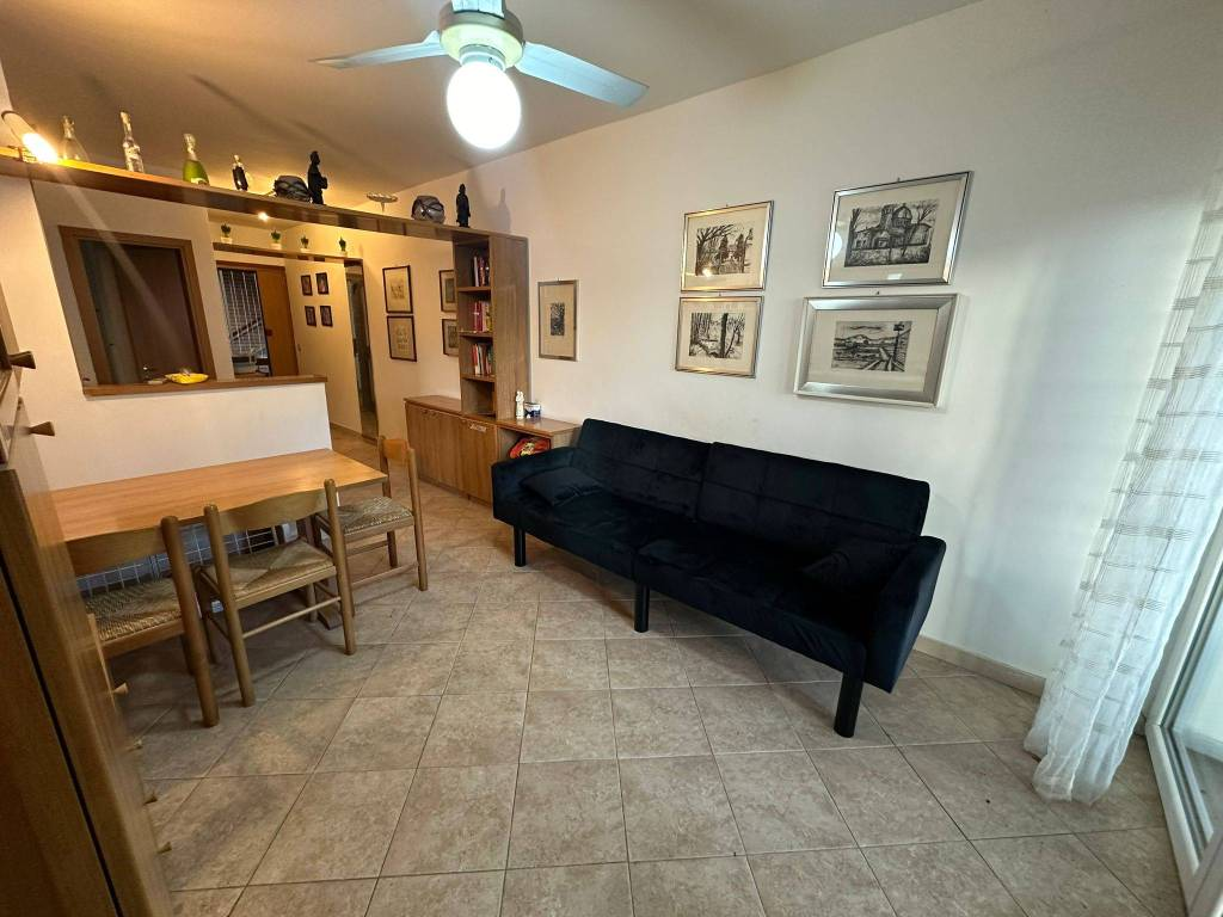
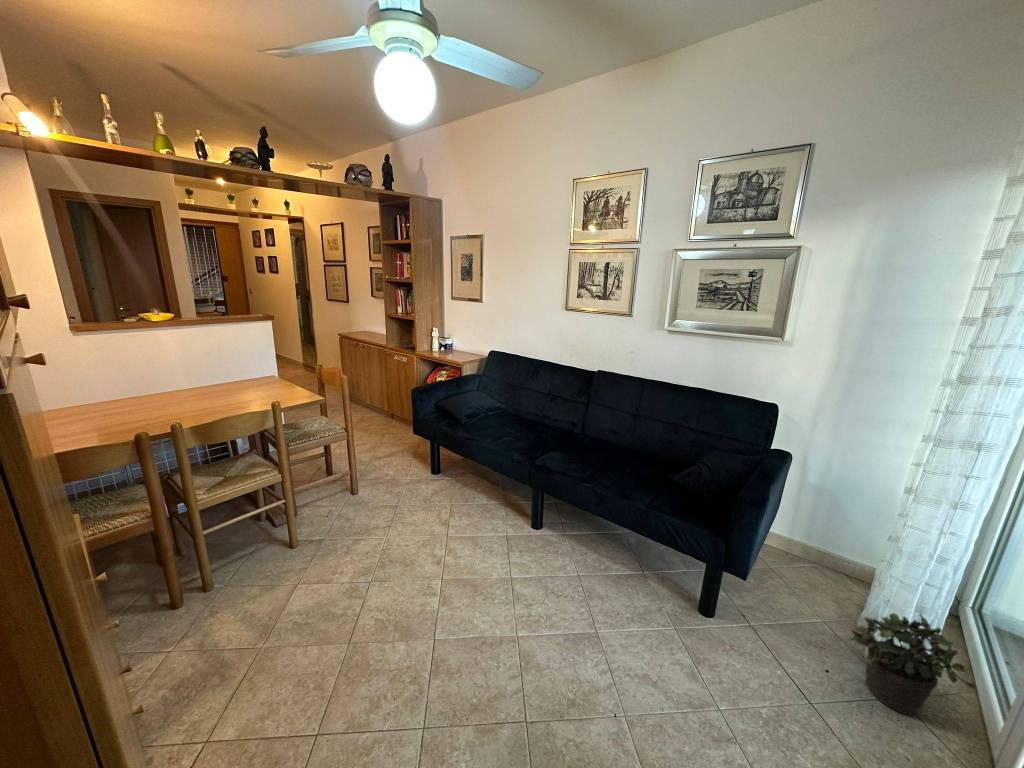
+ potted plant [848,612,977,716]
